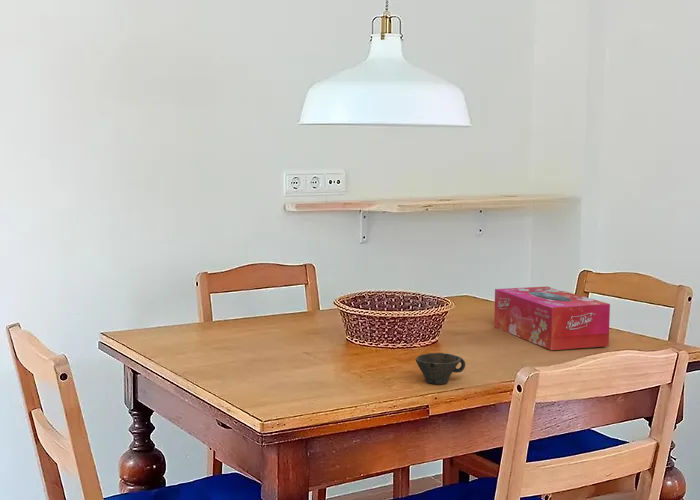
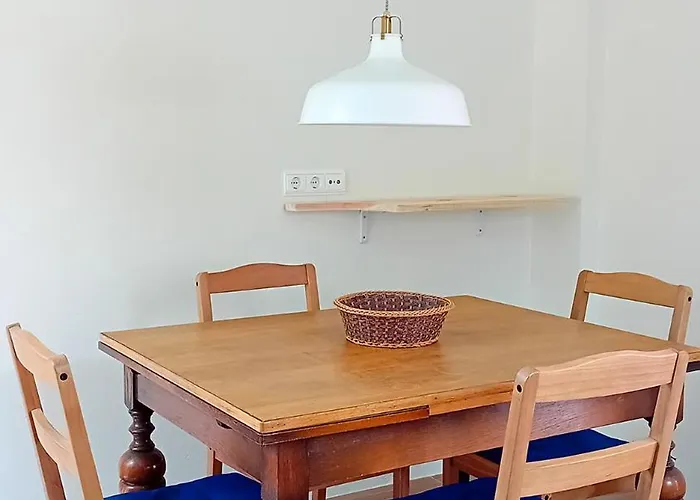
- cup [414,352,466,385]
- tissue box [493,286,611,351]
